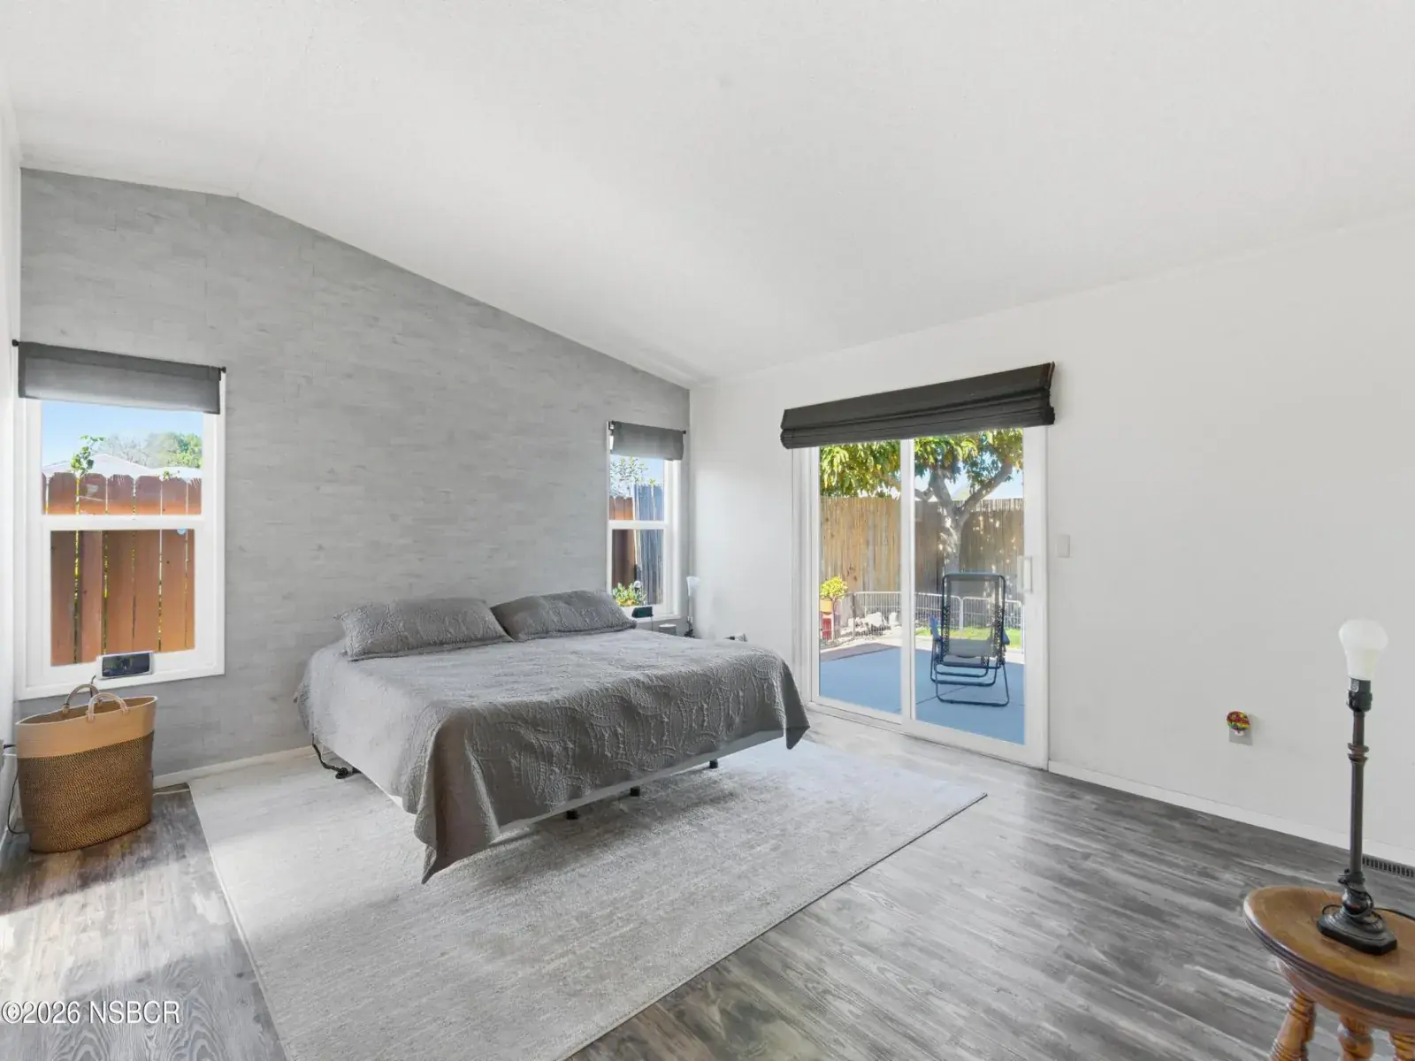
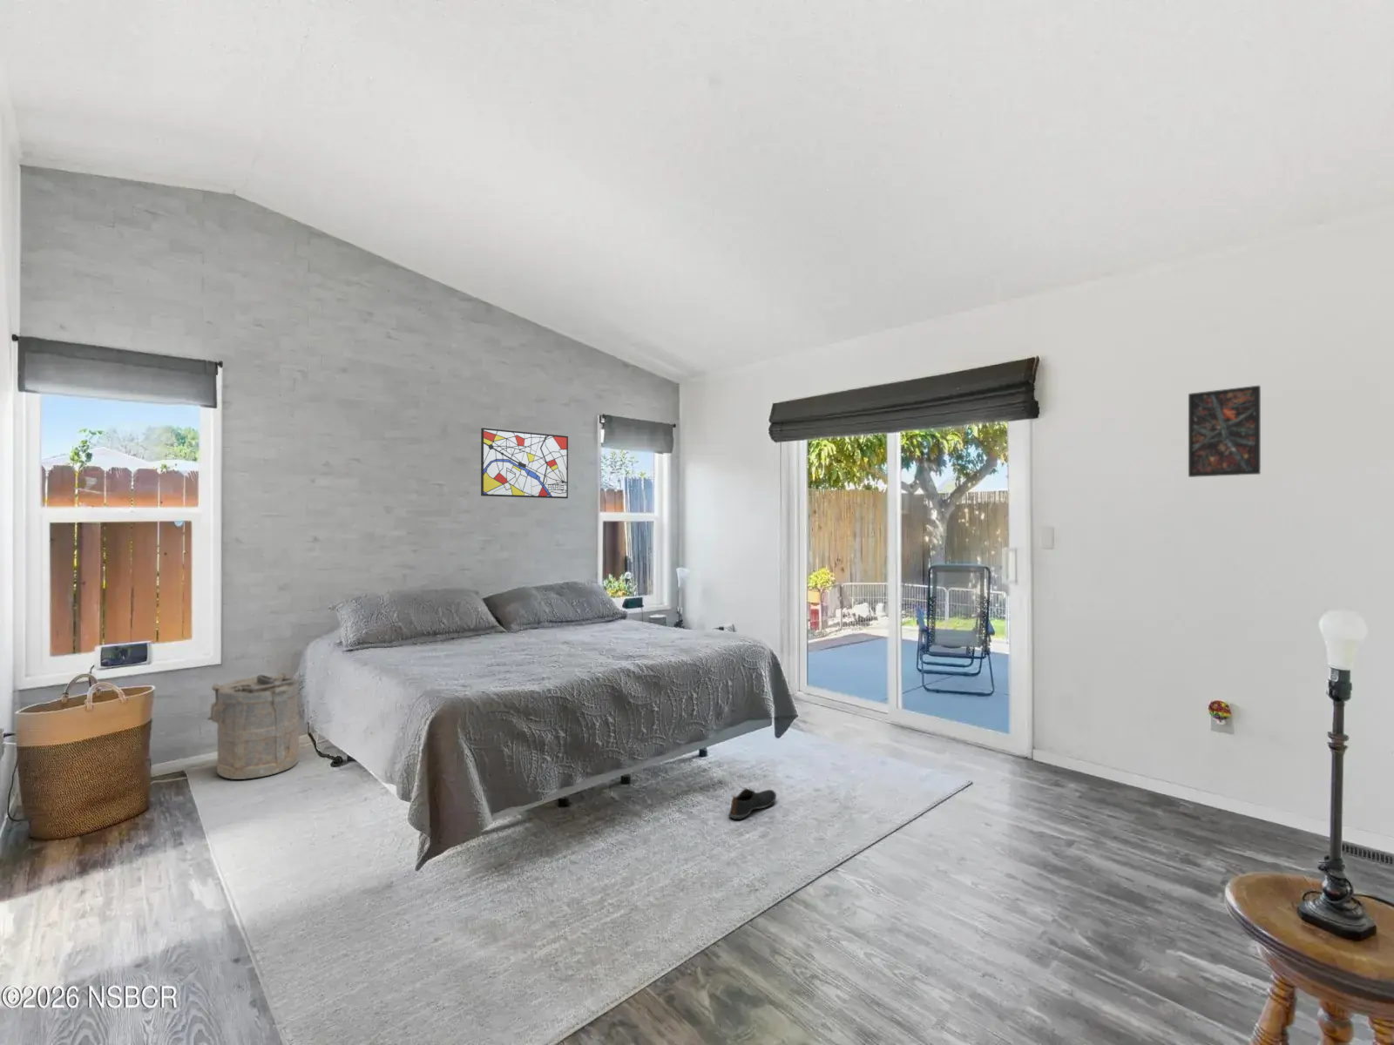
+ laundry hamper [206,672,300,780]
+ shoe [729,787,777,820]
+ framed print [1188,385,1261,479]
+ wall art [480,427,569,499]
